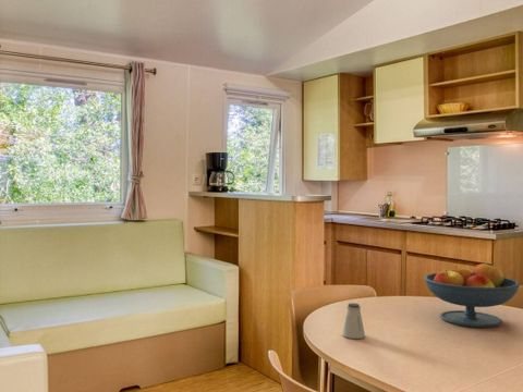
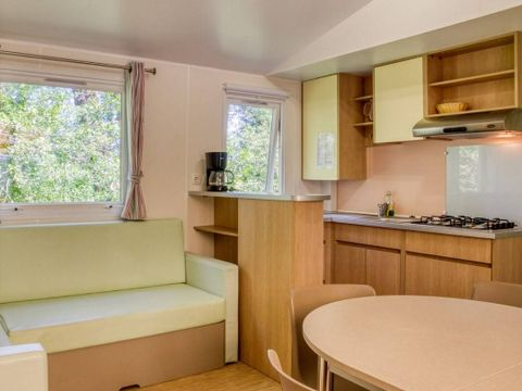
- saltshaker [341,302,366,340]
- fruit bowl [423,262,521,328]
